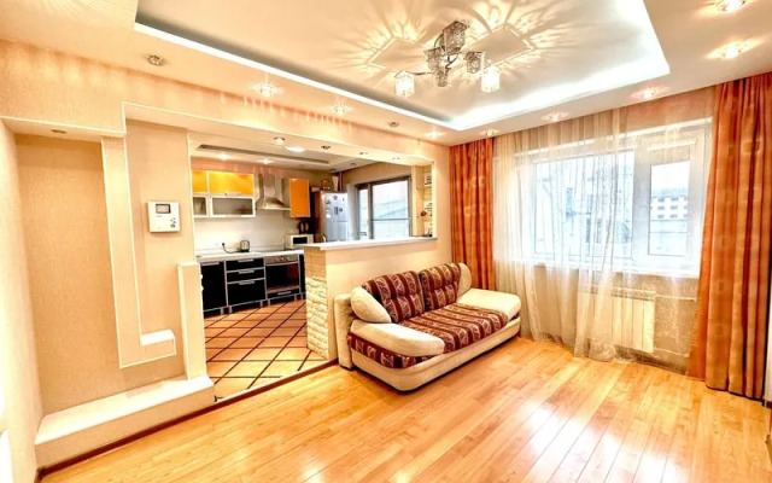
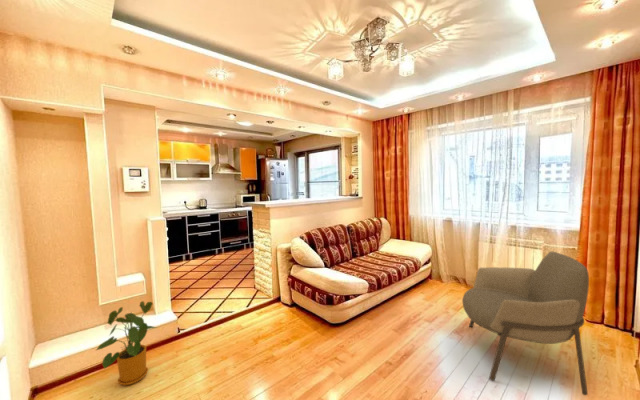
+ armchair [461,251,590,396]
+ house plant [94,300,159,386]
